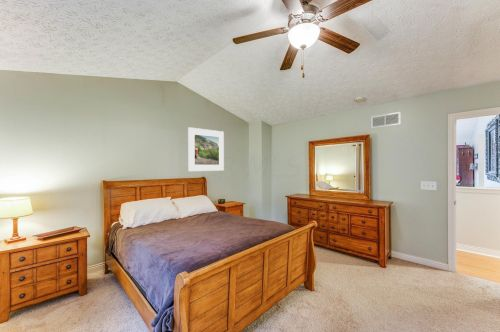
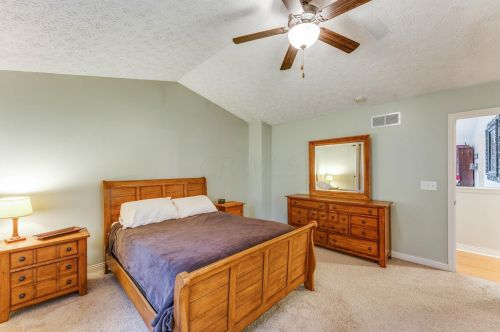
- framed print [187,126,225,172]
